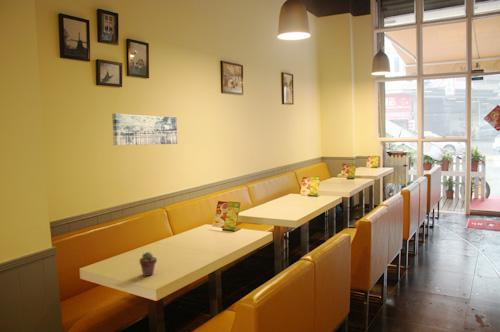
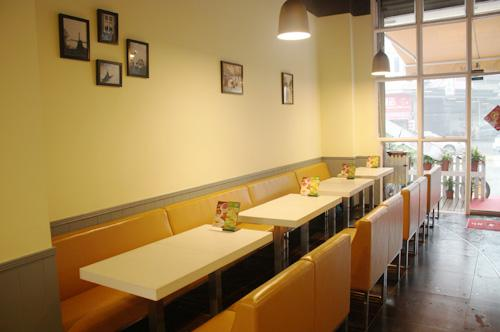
- wall art [111,112,178,146]
- potted succulent [138,251,158,277]
